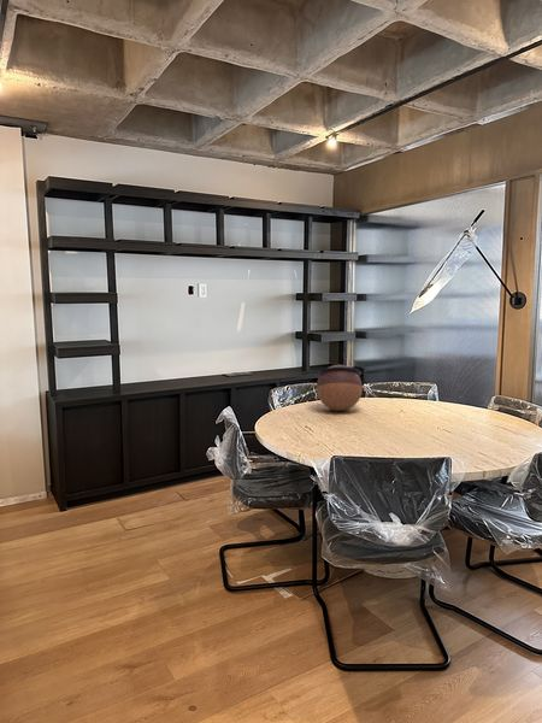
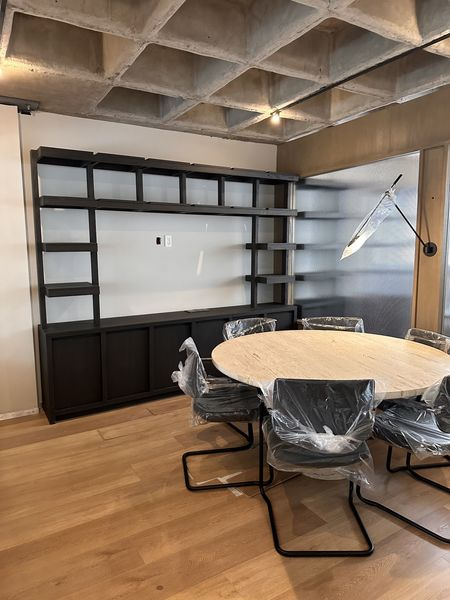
- decorative bowl [316,364,364,412]
